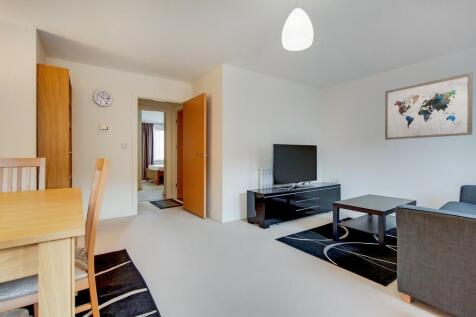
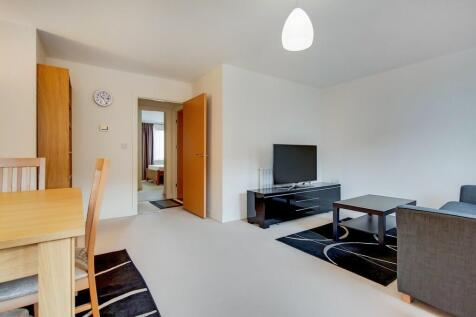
- wall art [384,72,474,141]
